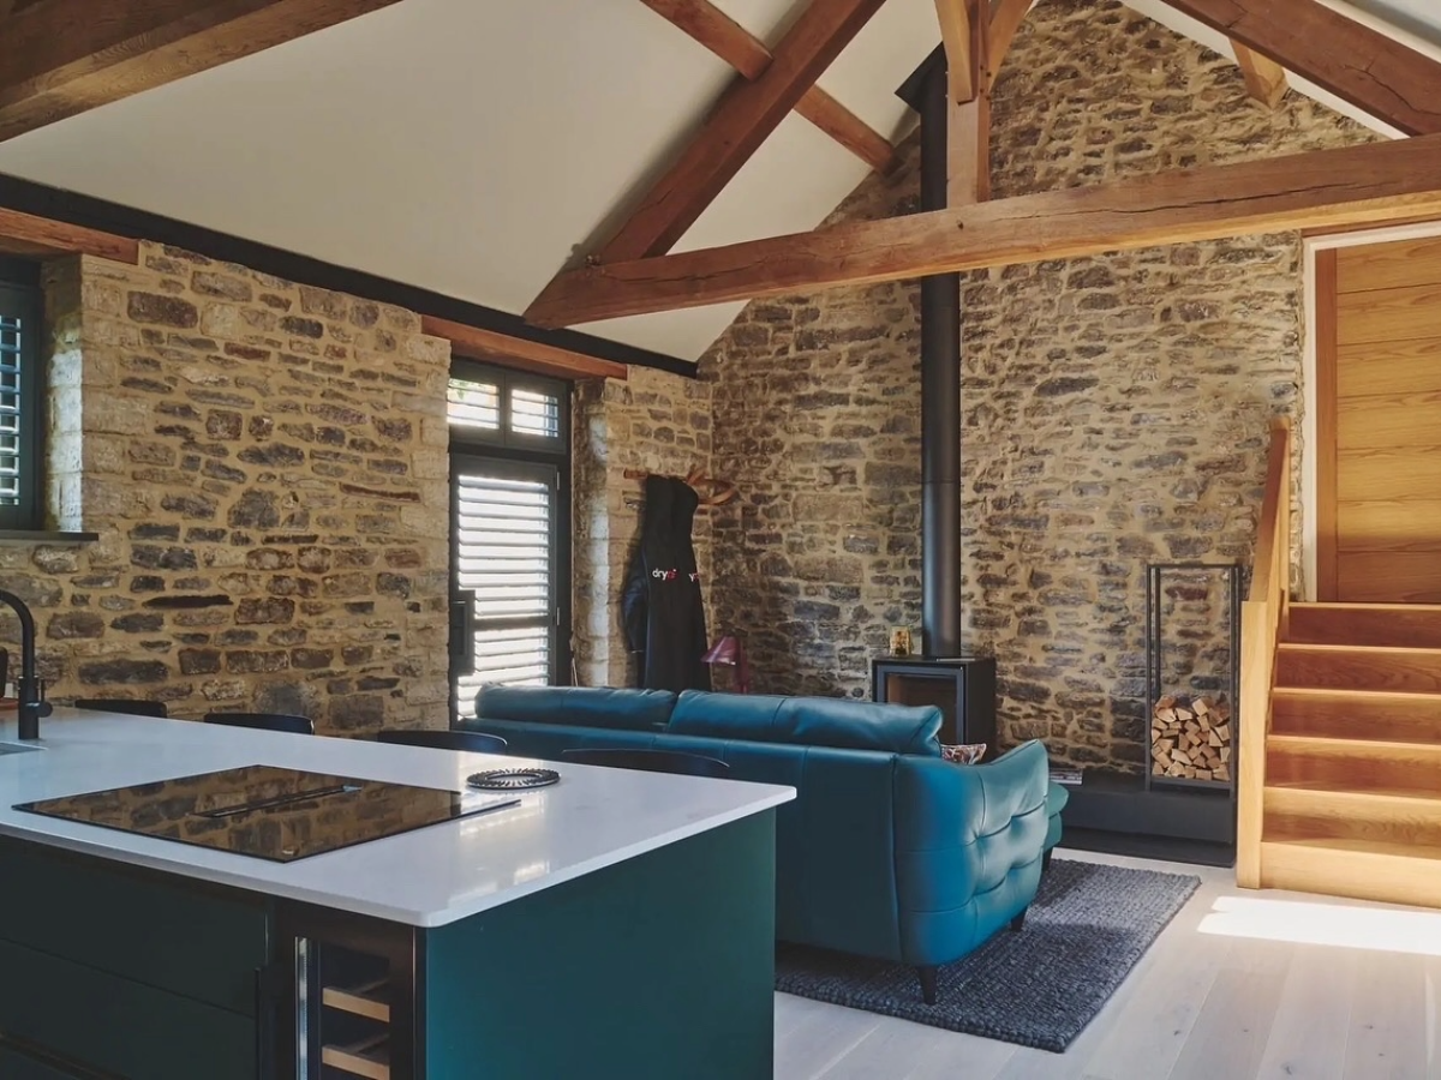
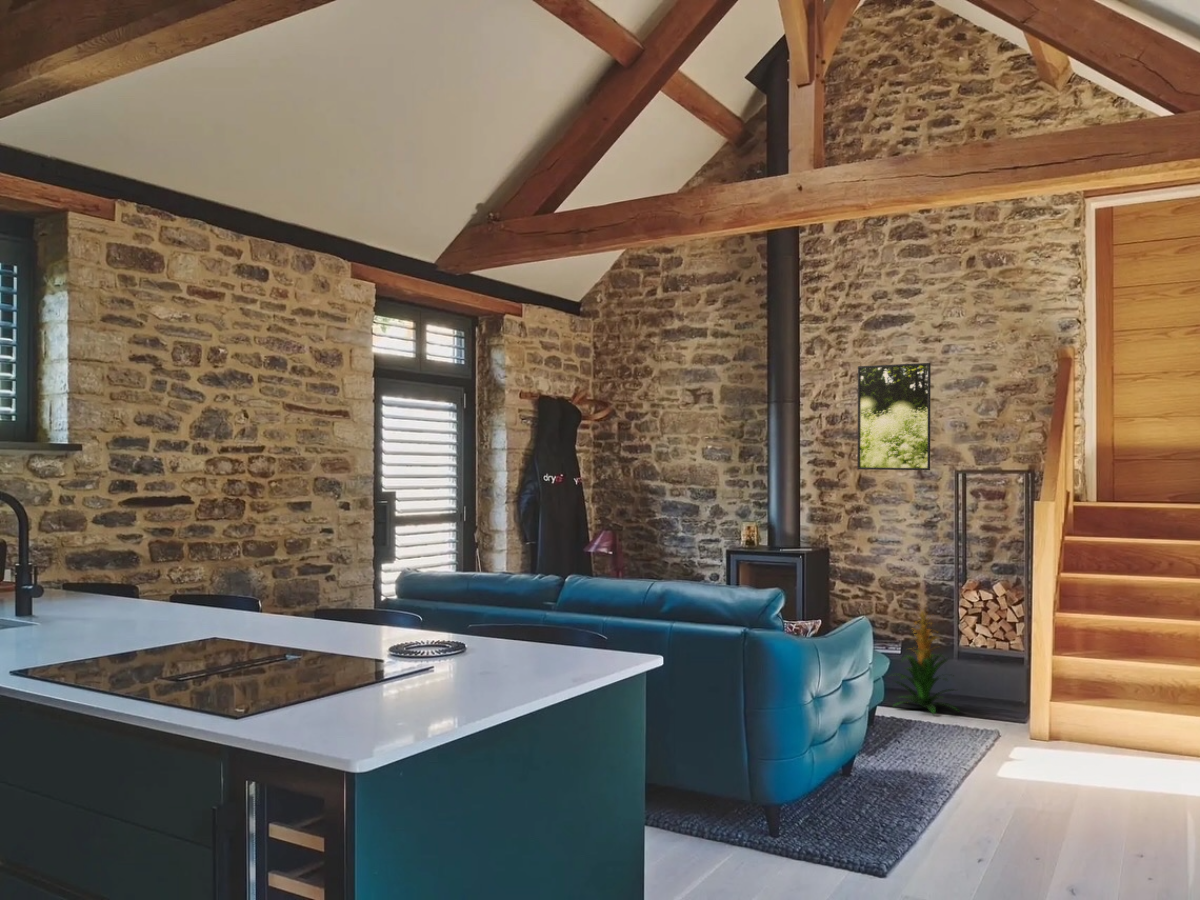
+ indoor plant [888,606,961,715]
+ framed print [857,362,932,471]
